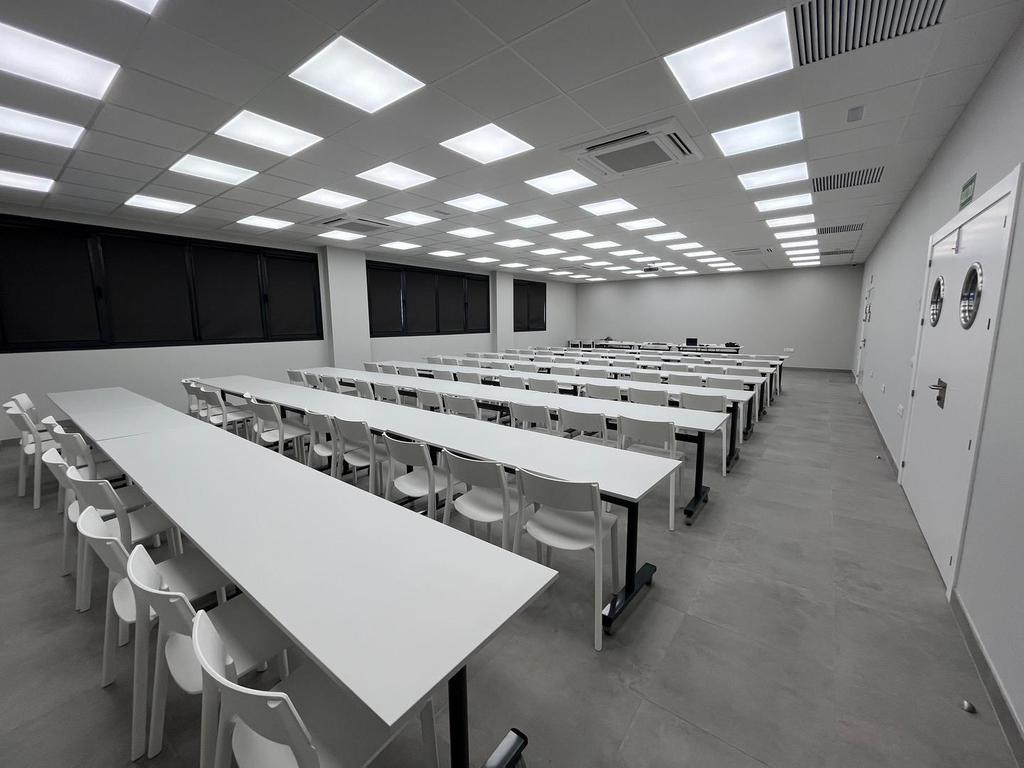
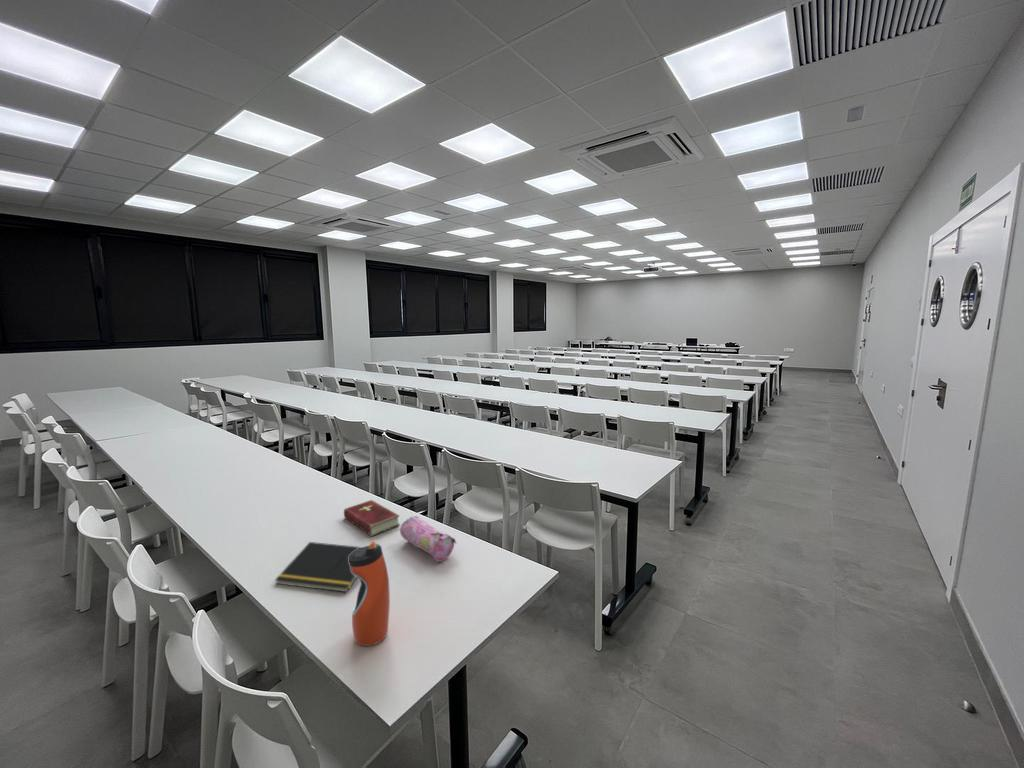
+ notepad [274,541,363,593]
+ hardcover book [343,499,401,537]
+ water bottle [349,539,391,647]
+ pencil case [399,515,458,563]
